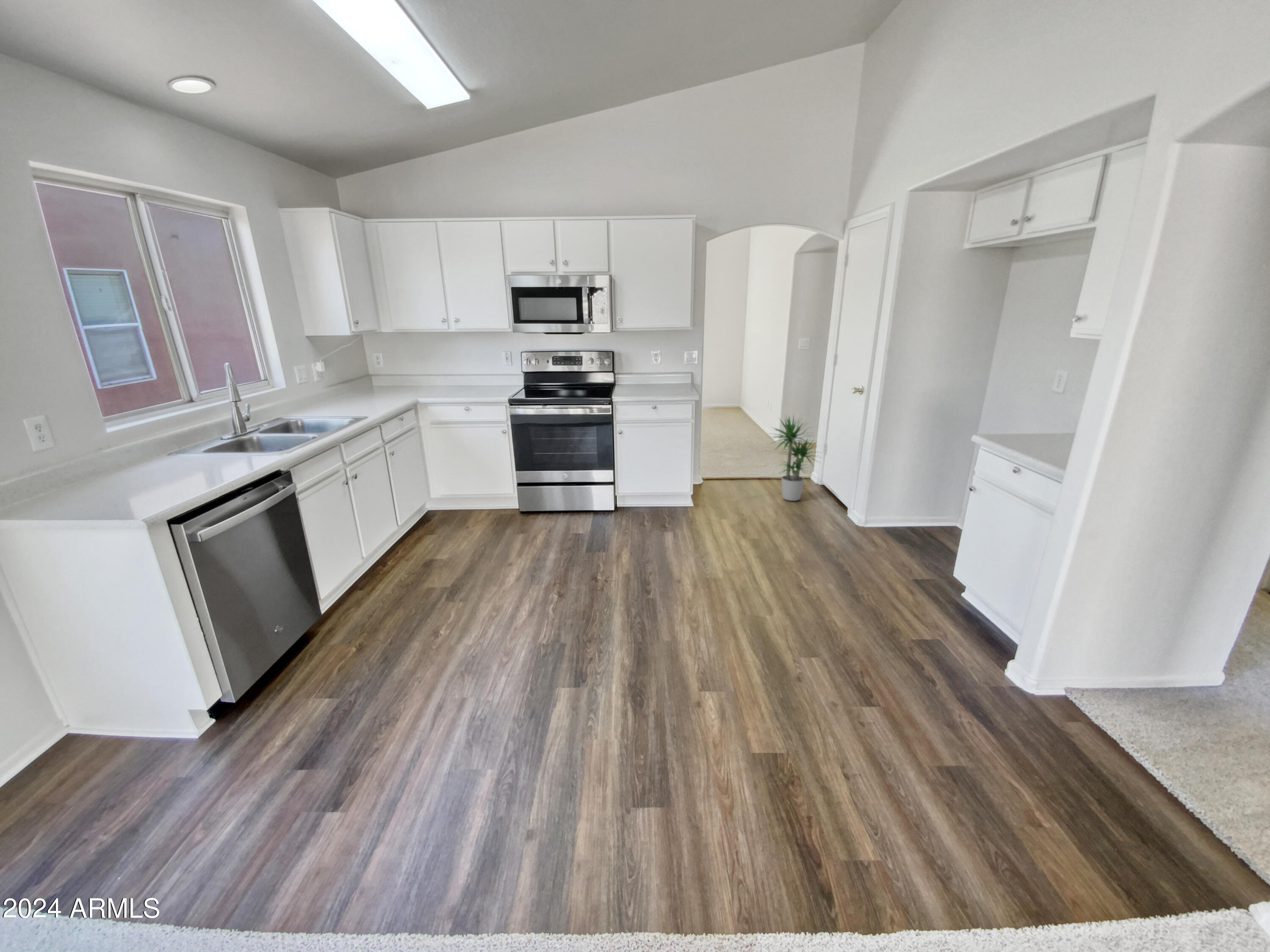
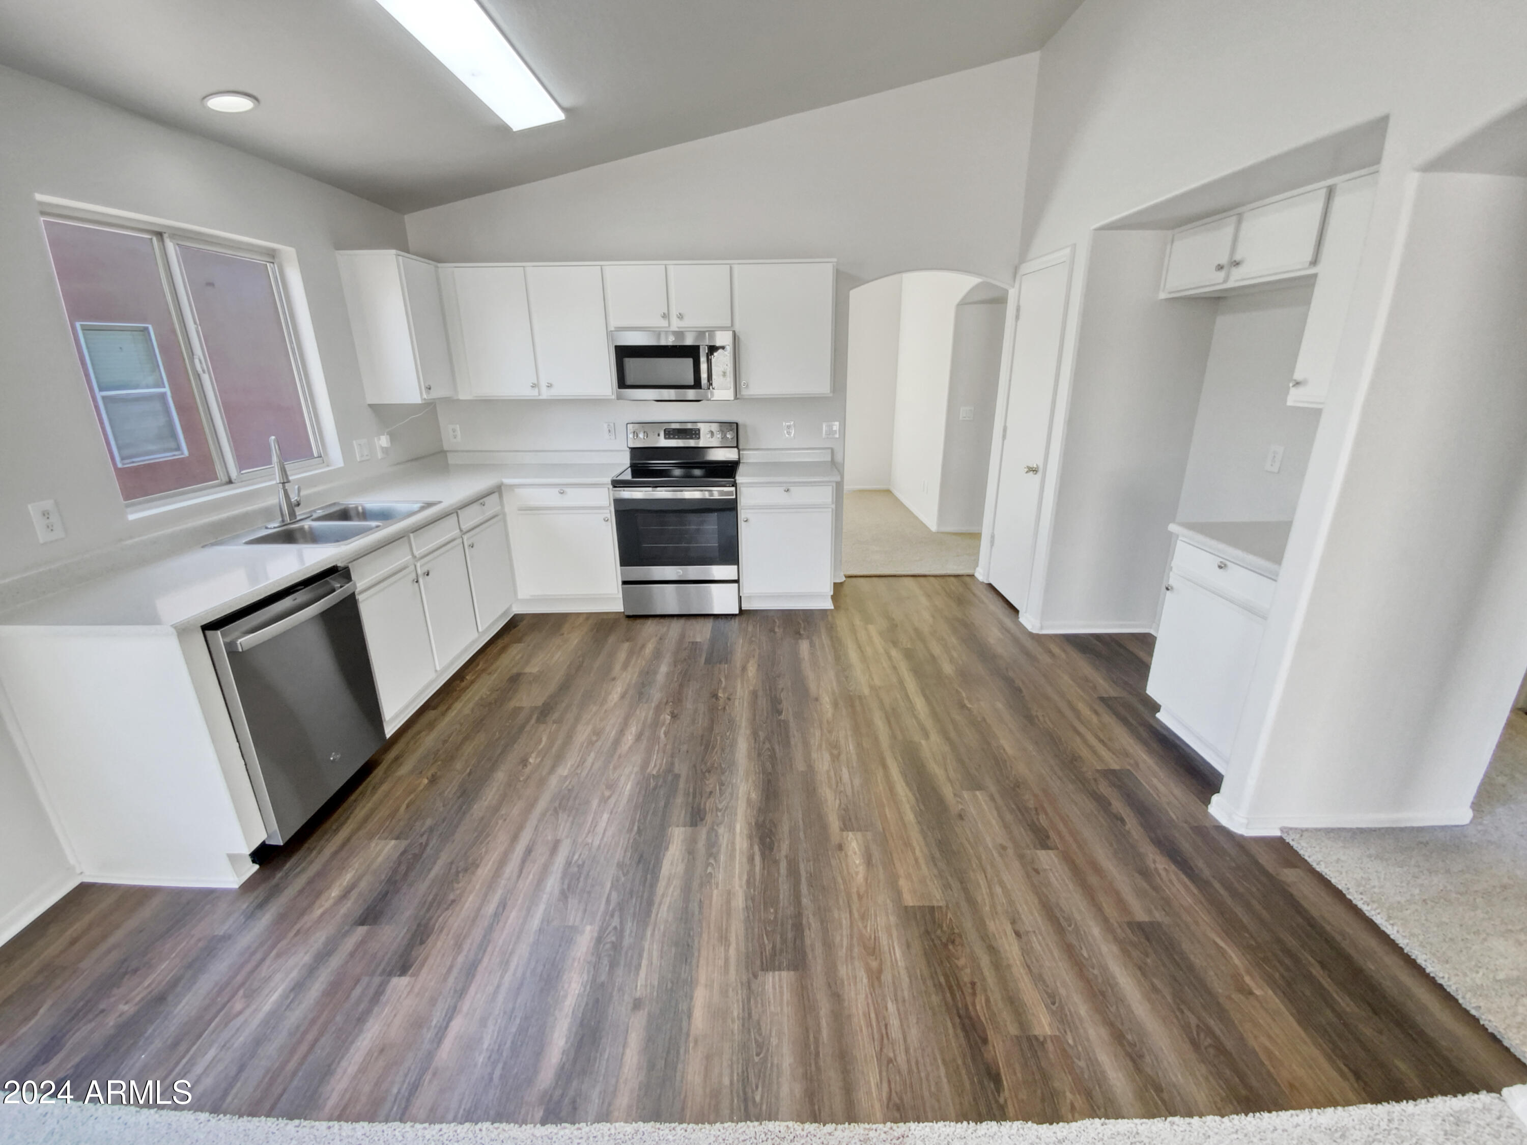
- potted plant [767,413,824,501]
